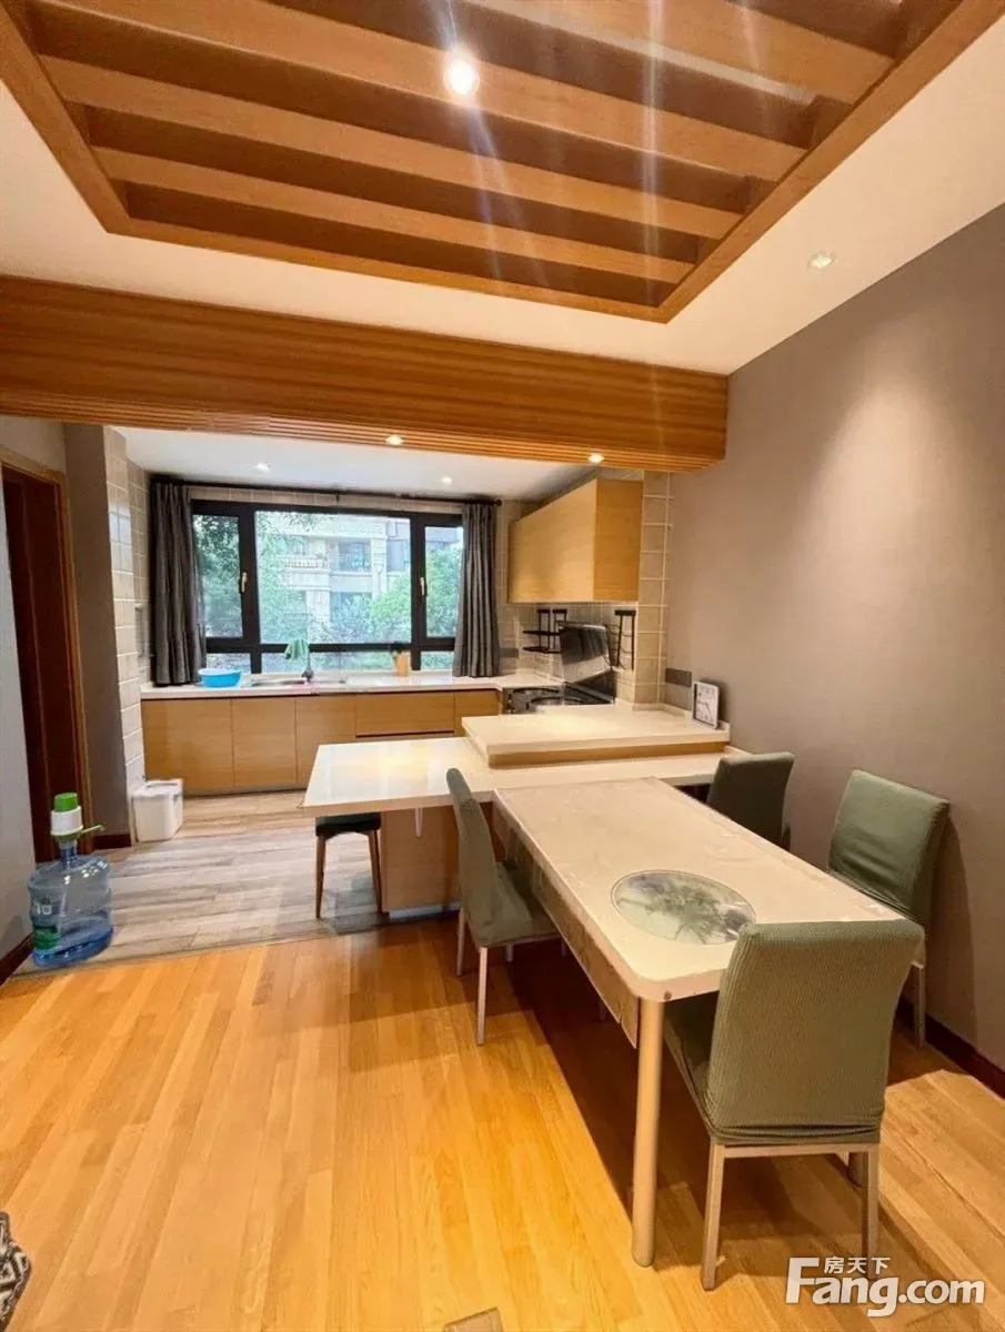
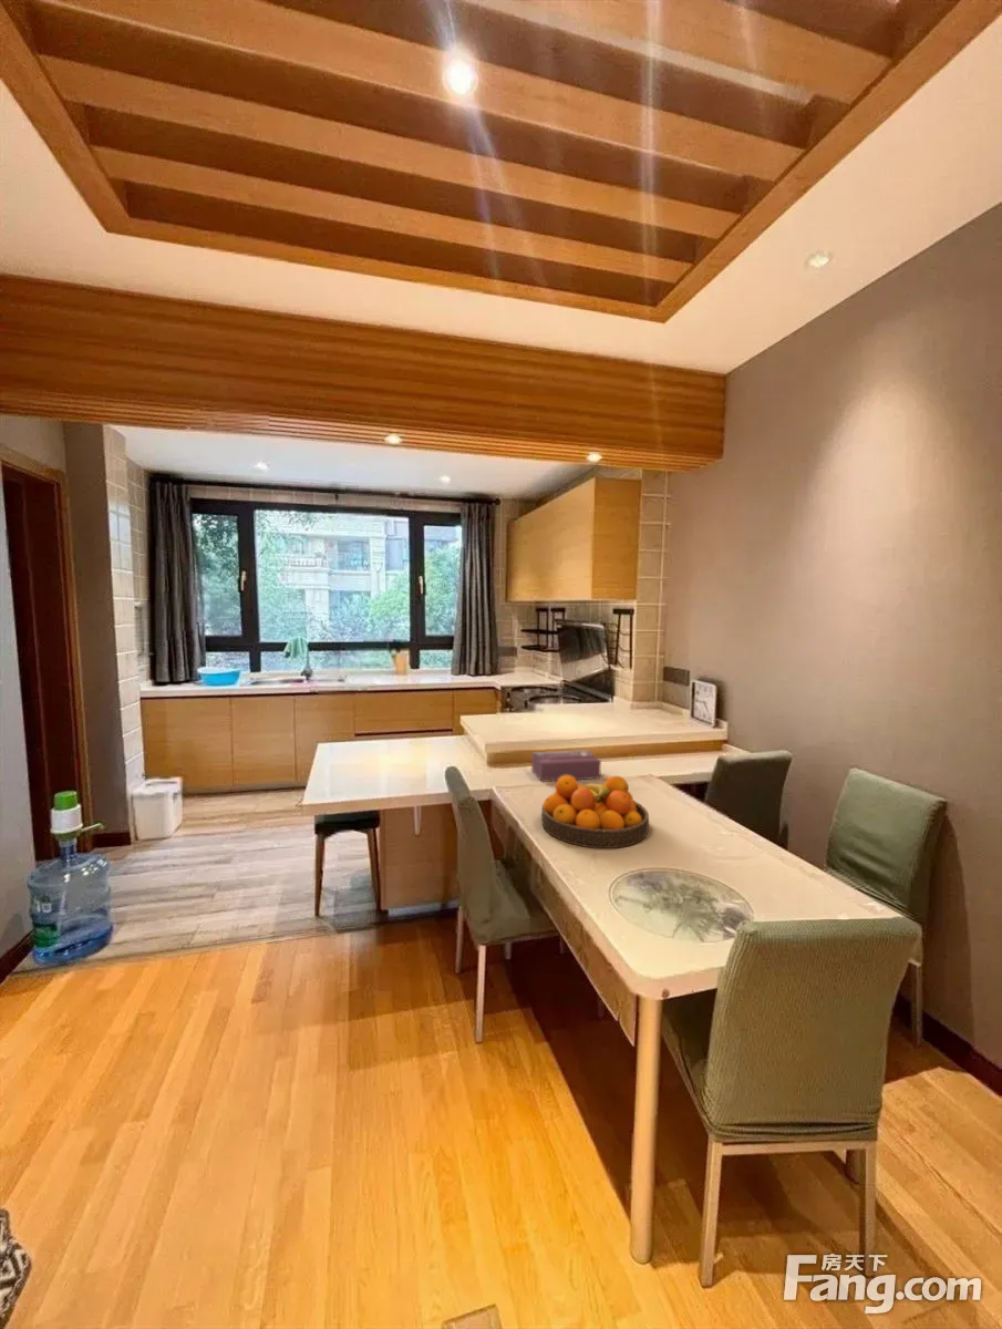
+ tissue box [530,749,602,783]
+ fruit bowl [540,775,650,849]
